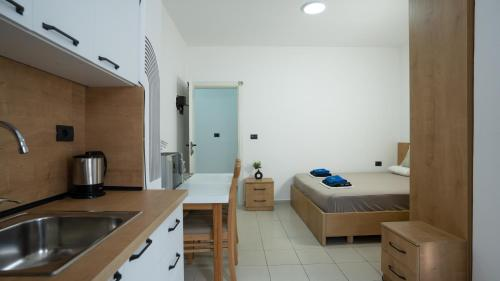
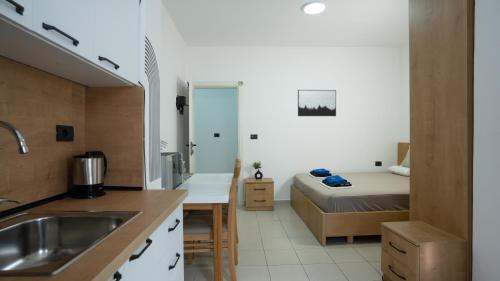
+ wall art [297,89,337,117]
